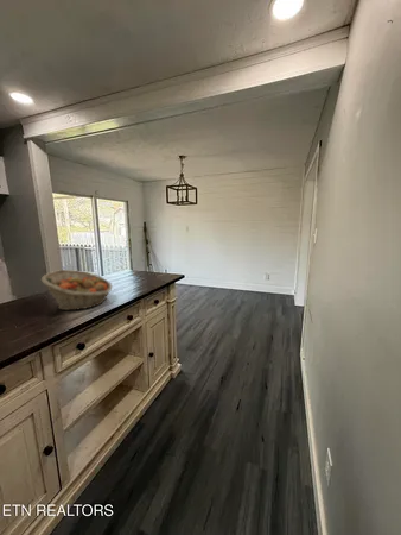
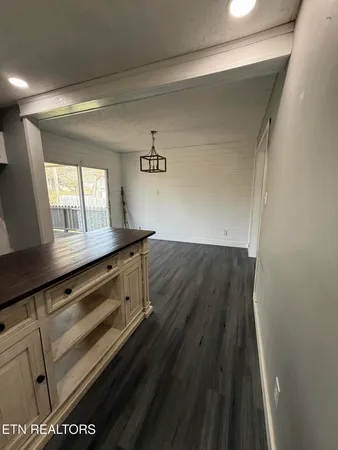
- fruit basket [40,269,113,311]
